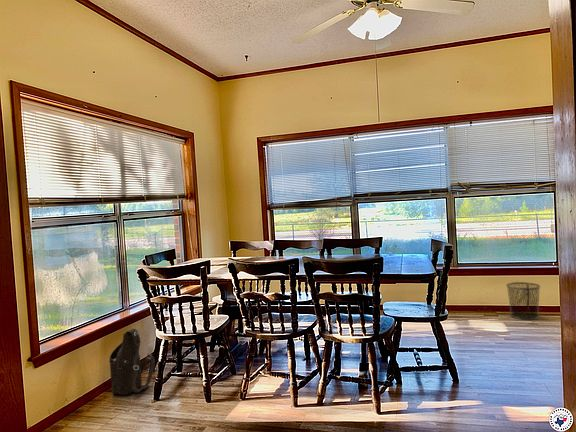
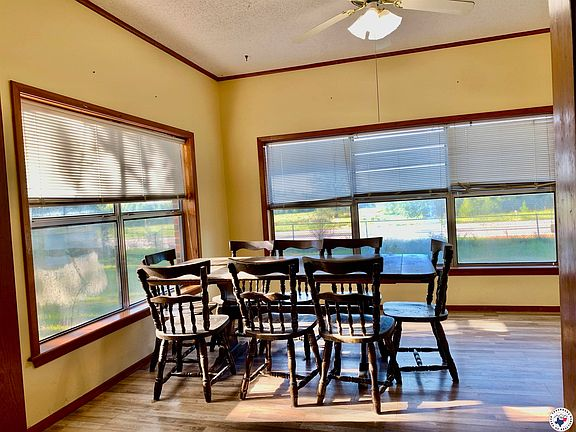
- shoulder bag [108,328,156,396]
- waste bin [505,281,541,321]
